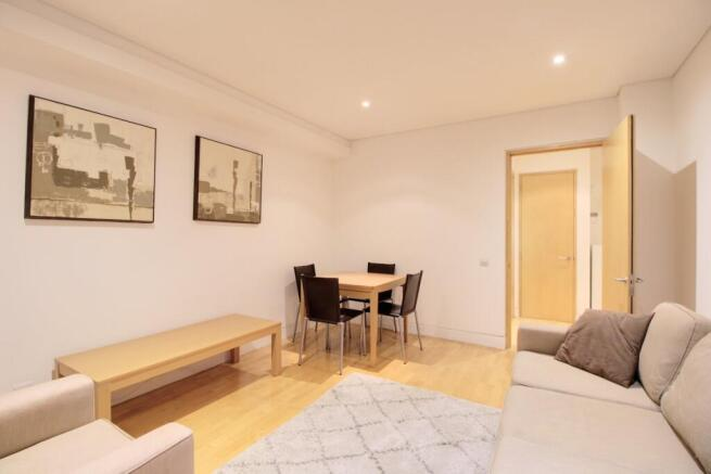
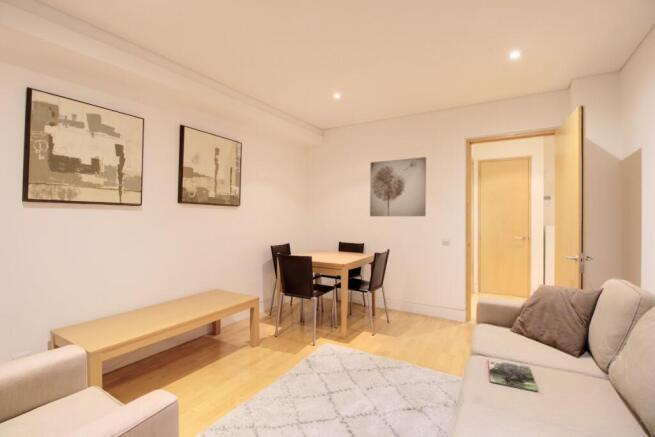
+ magazine [487,358,539,392]
+ wall art [369,156,427,217]
